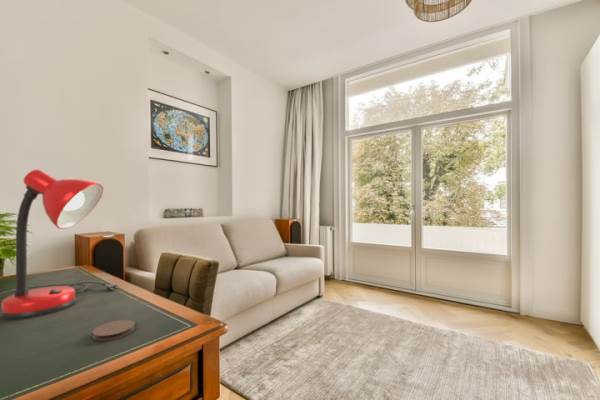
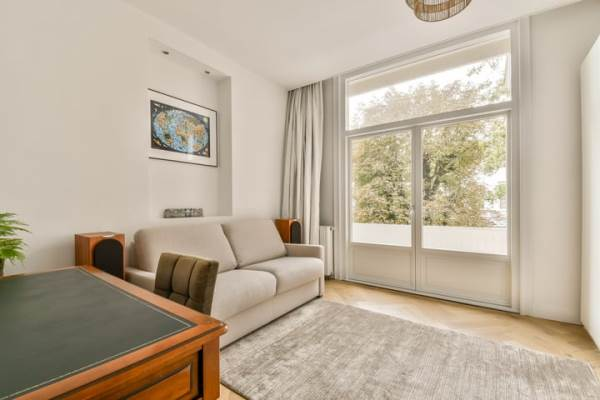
- desk lamp [0,169,121,321]
- coaster [92,319,136,342]
